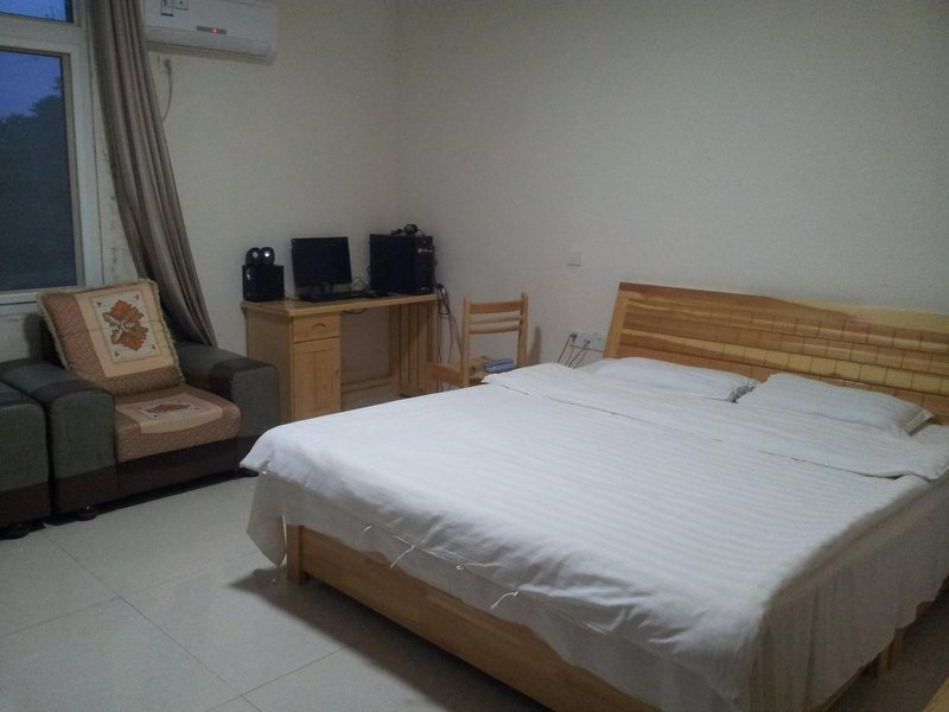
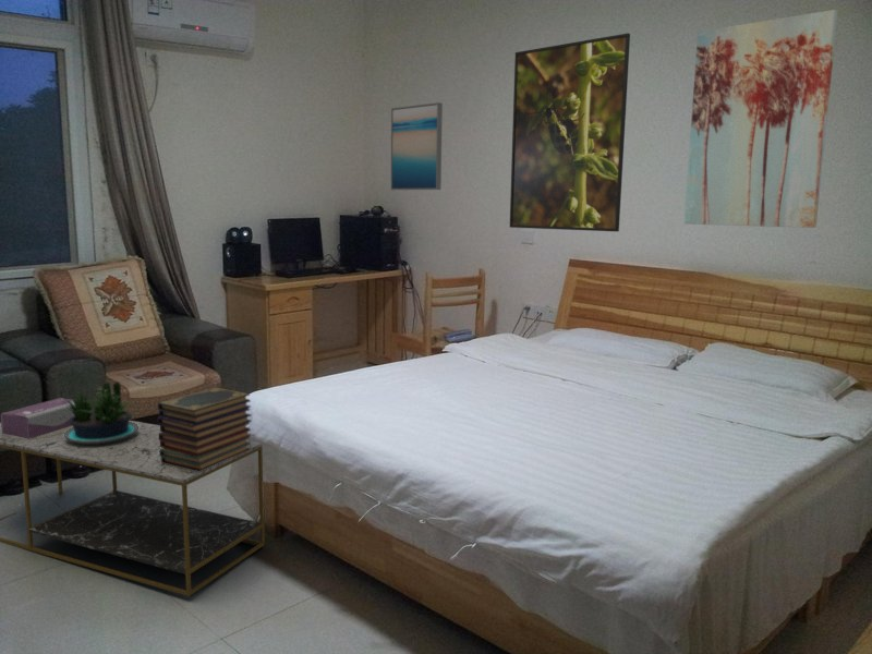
+ wall art [390,101,444,191]
+ potted plant [64,380,138,444]
+ coffee table [0,420,266,597]
+ tissue box [0,397,76,438]
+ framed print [509,33,631,232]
+ wall art [683,9,839,229]
+ book stack [157,386,253,472]
